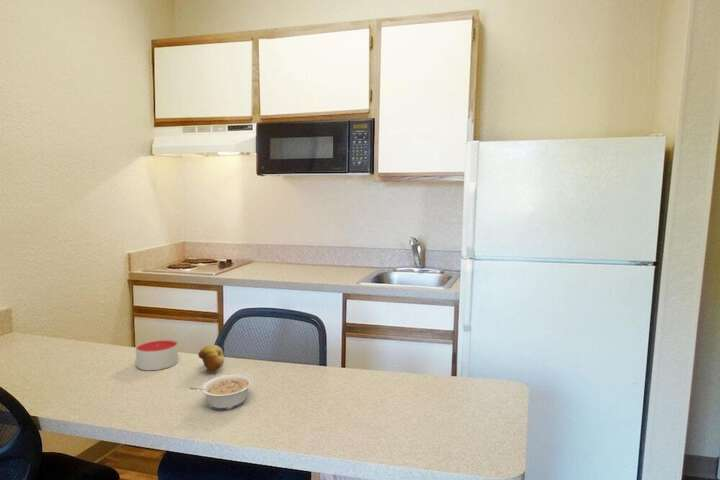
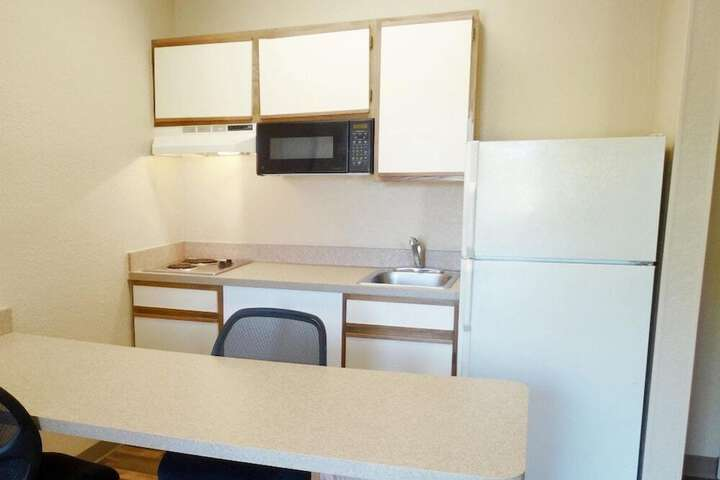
- legume [189,372,254,411]
- candle [135,338,179,371]
- fruit [197,344,225,373]
